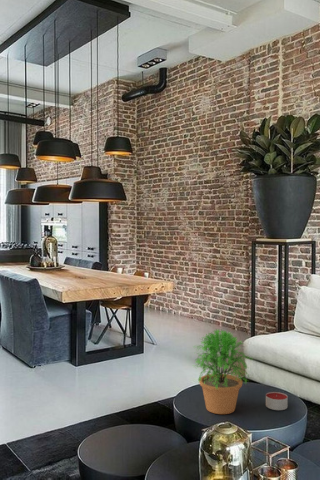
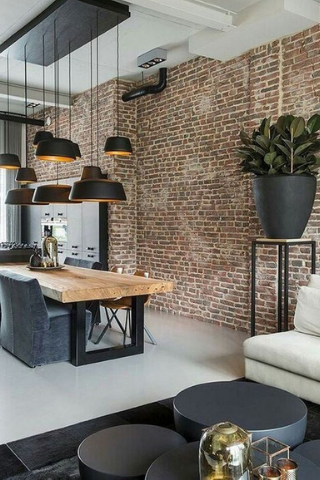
- candle [265,391,289,411]
- potted plant [191,328,254,415]
